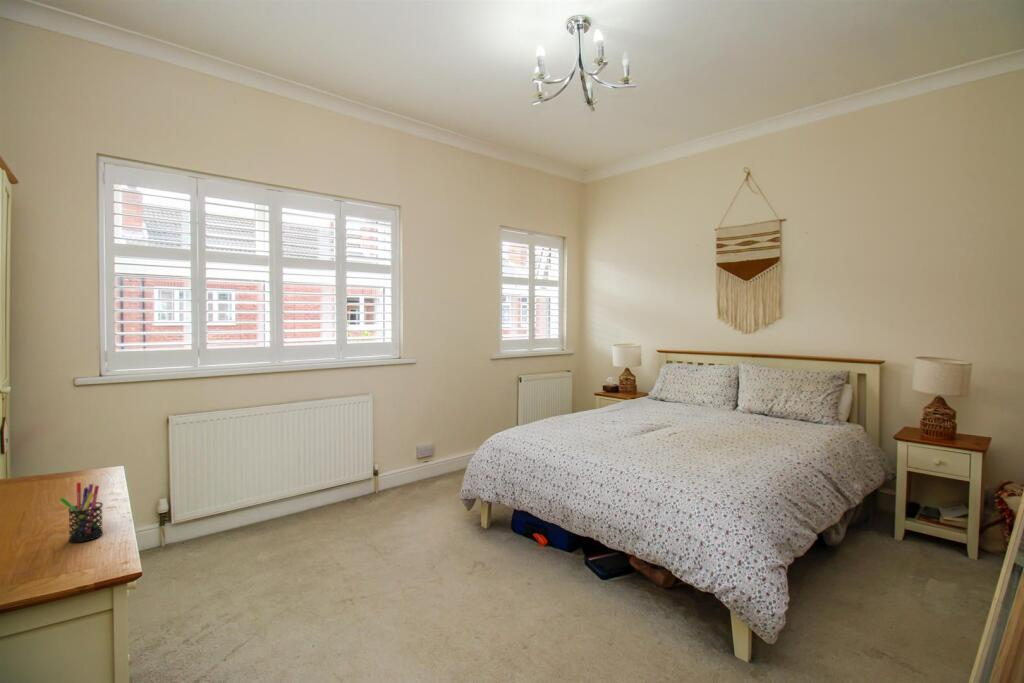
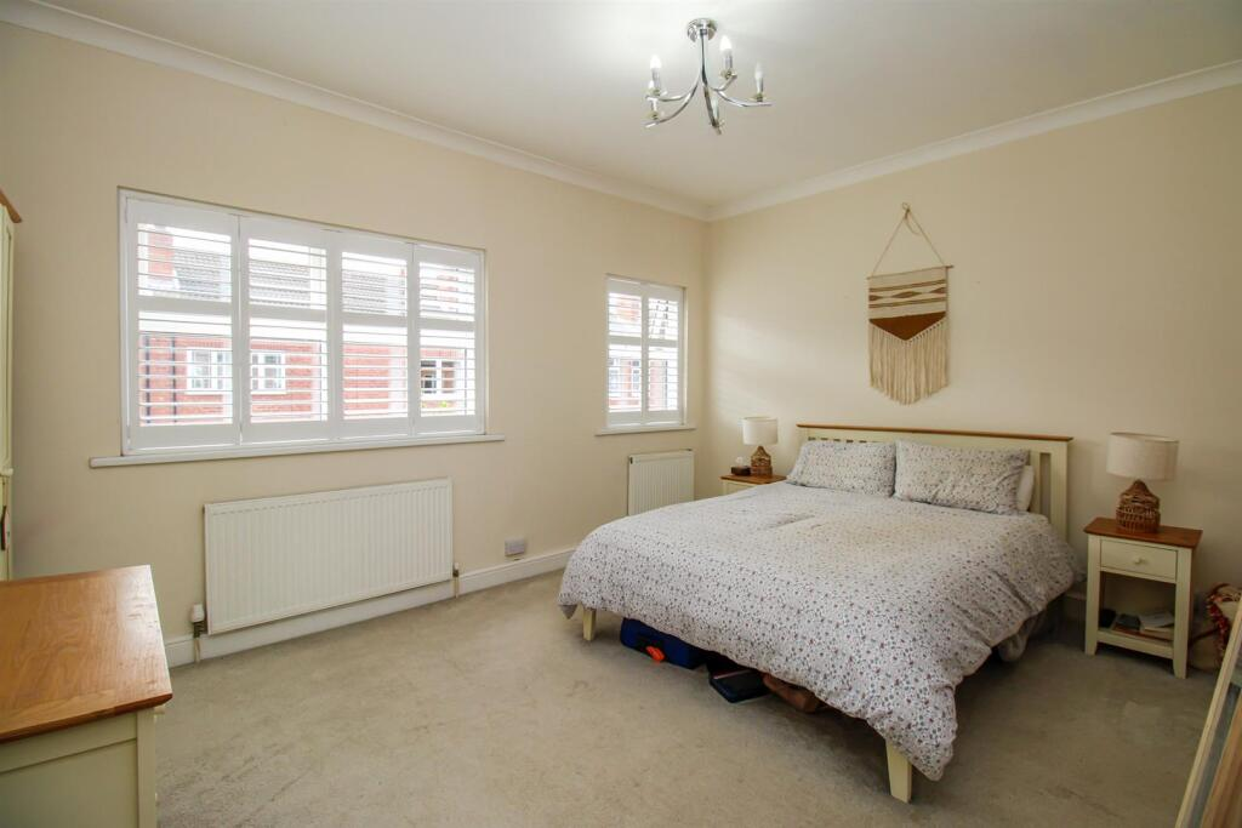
- pen holder [59,481,104,543]
